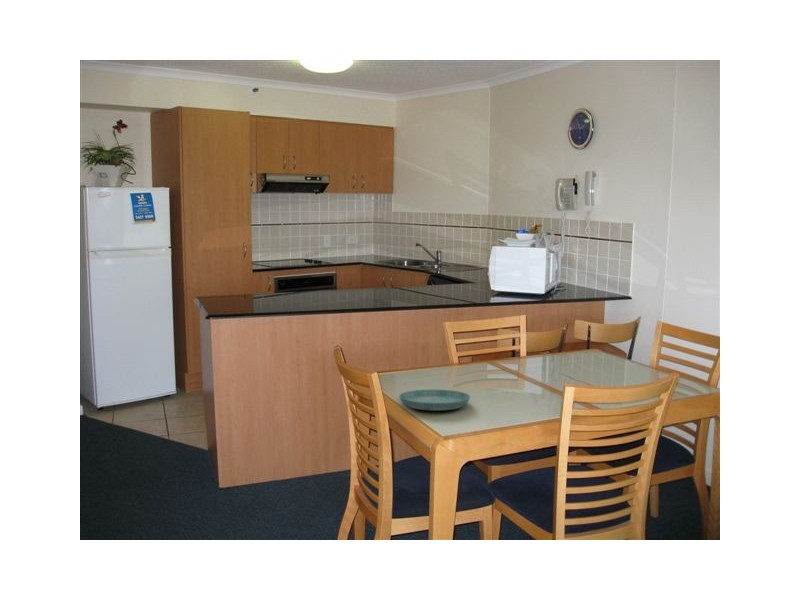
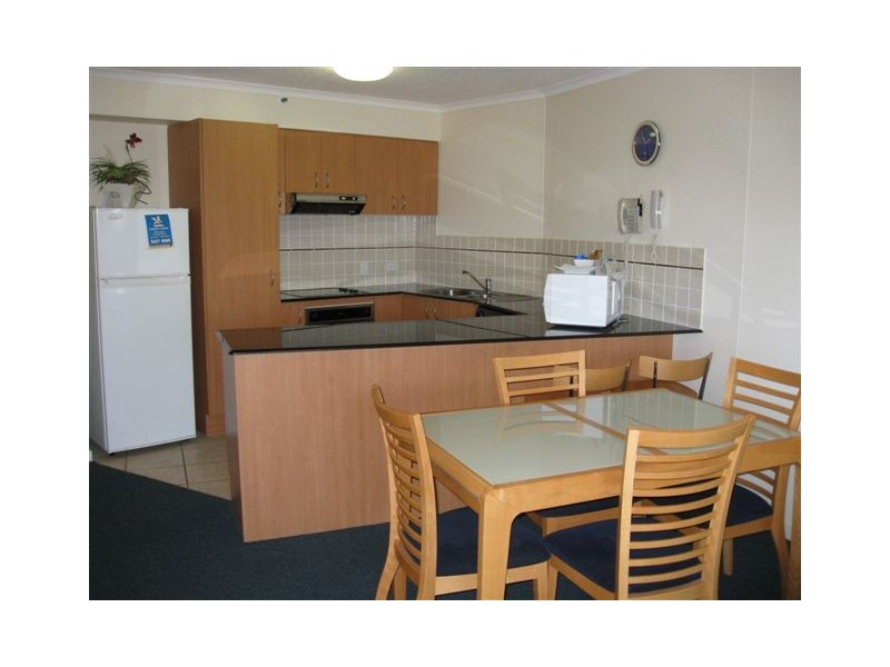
- saucer [398,388,471,411]
